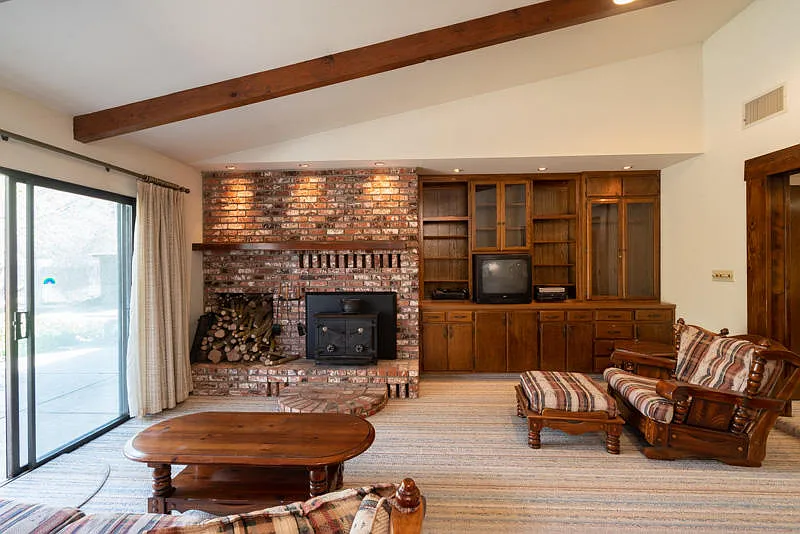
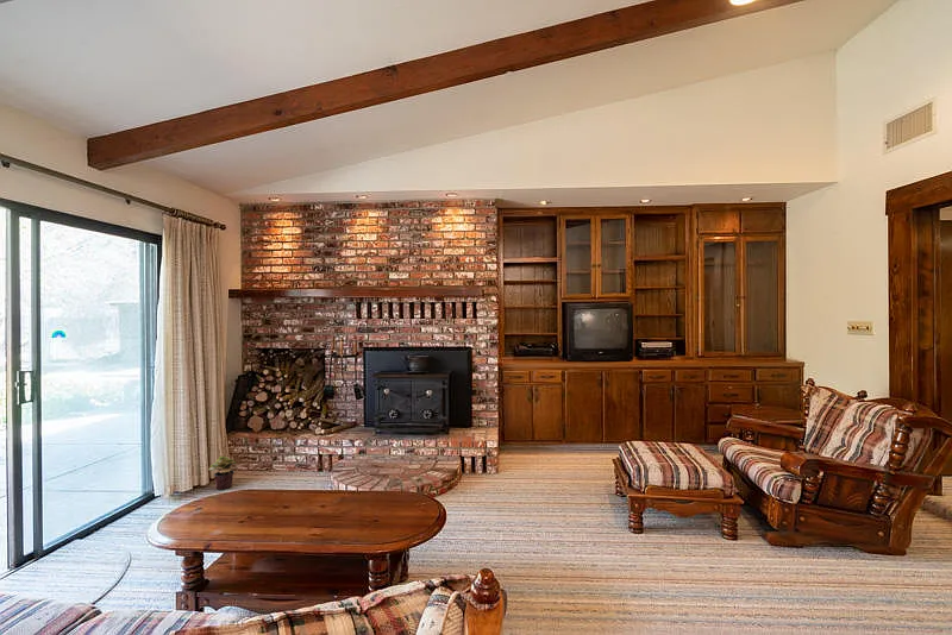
+ potted plant [207,455,237,491]
